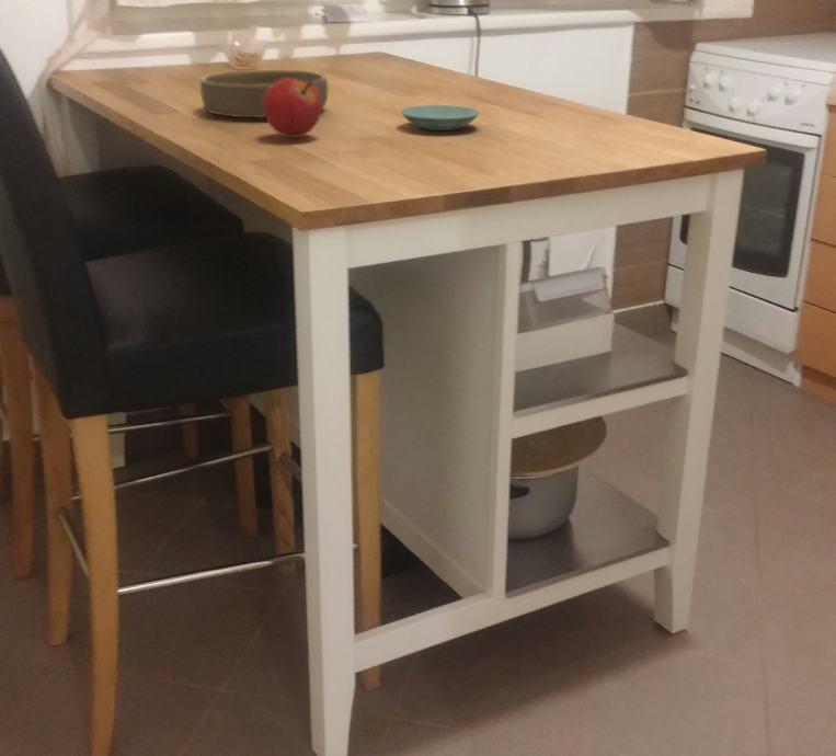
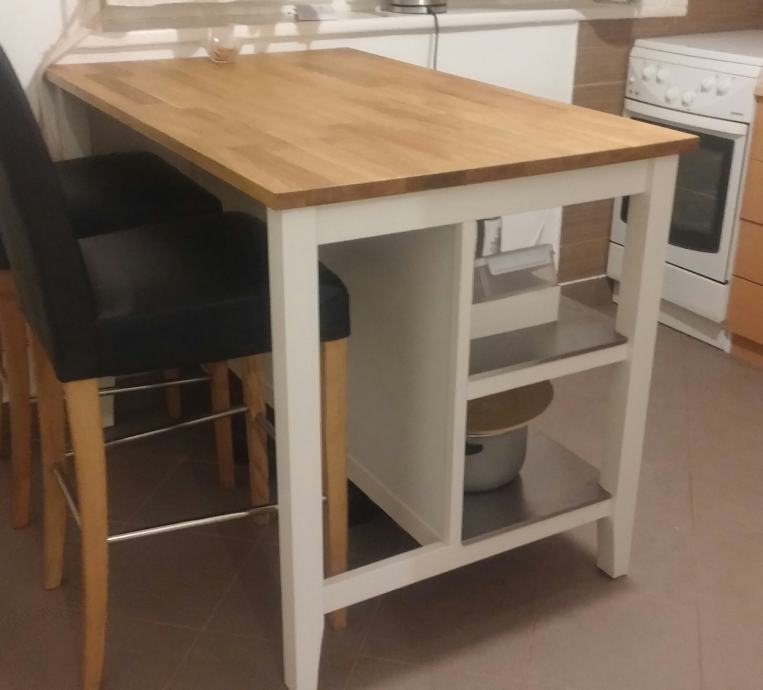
- bowl [199,69,329,118]
- fruit [264,79,323,138]
- saucer [399,104,481,131]
